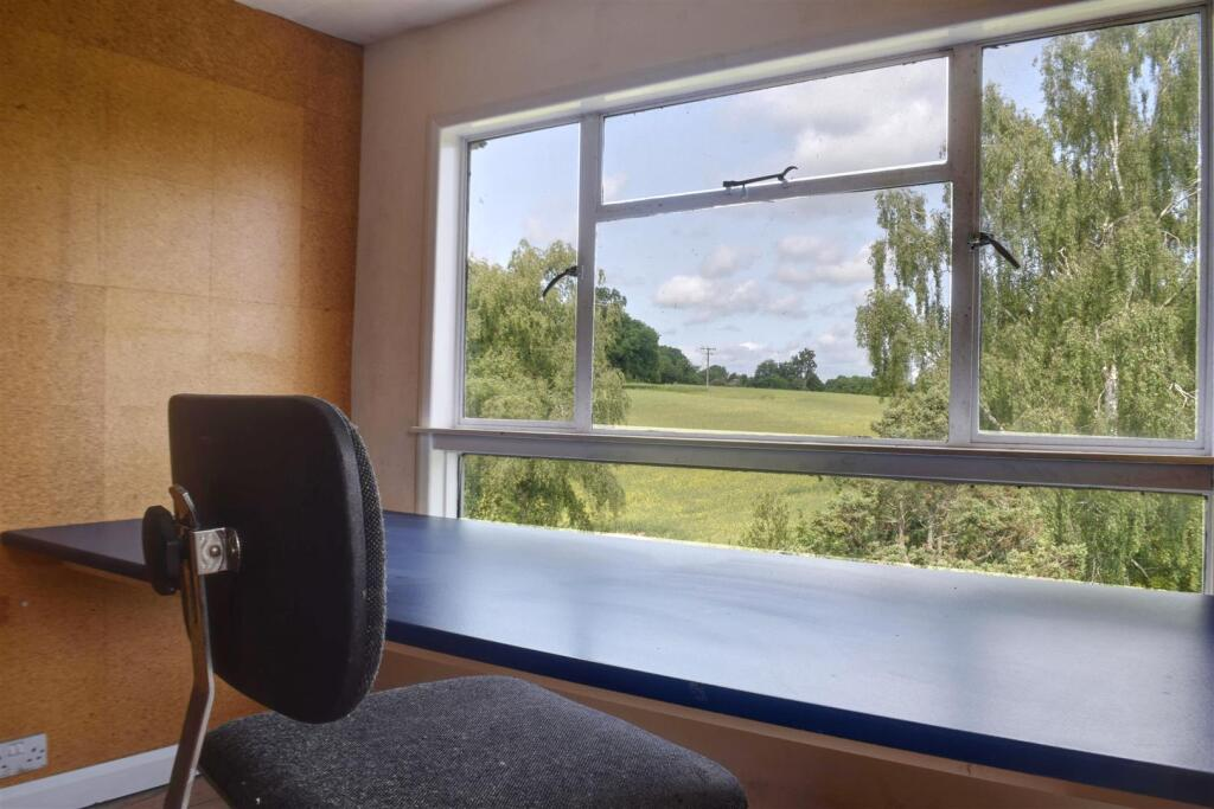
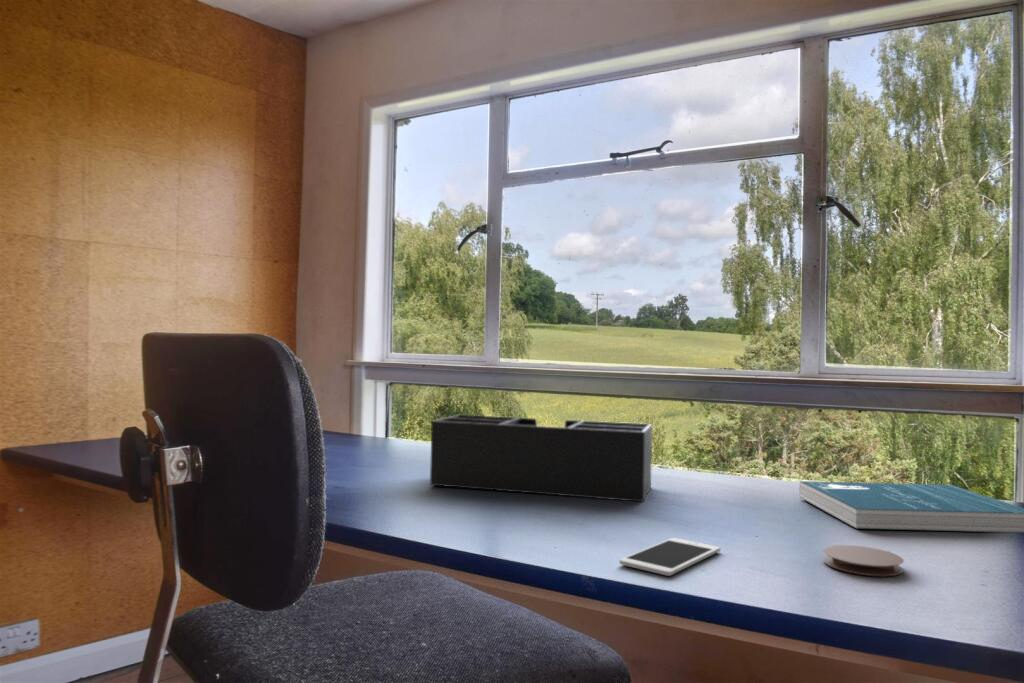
+ coaster [822,544,904,577]
+ desk organizer [429,414,653,503]
+ cell phone [618,537,721,577]
+ book [799,480,1024,534]
